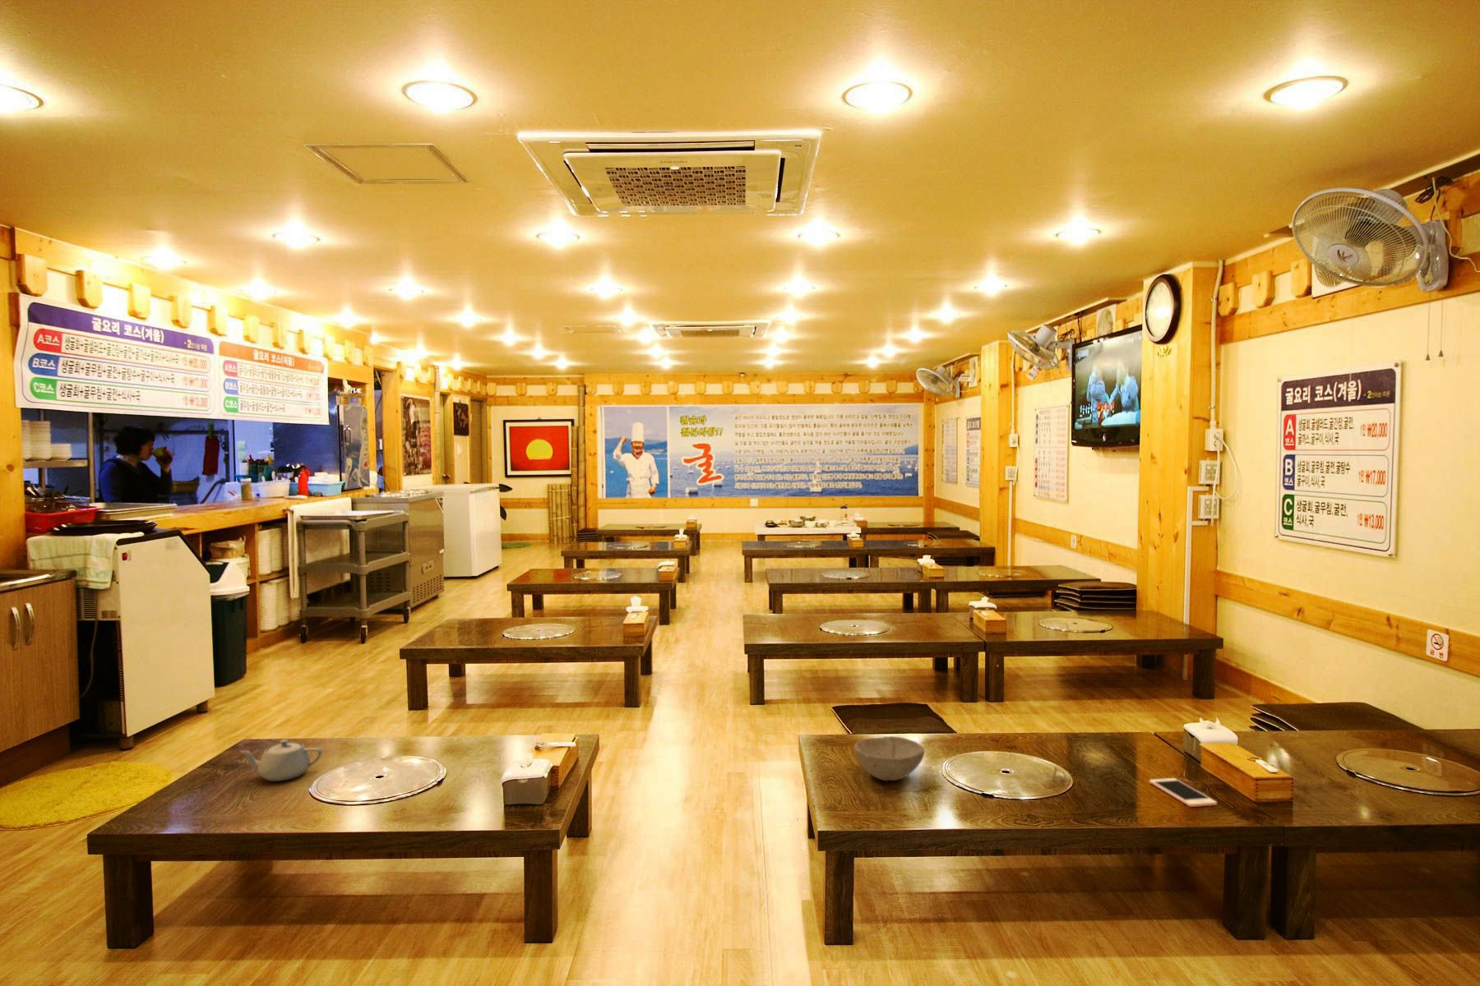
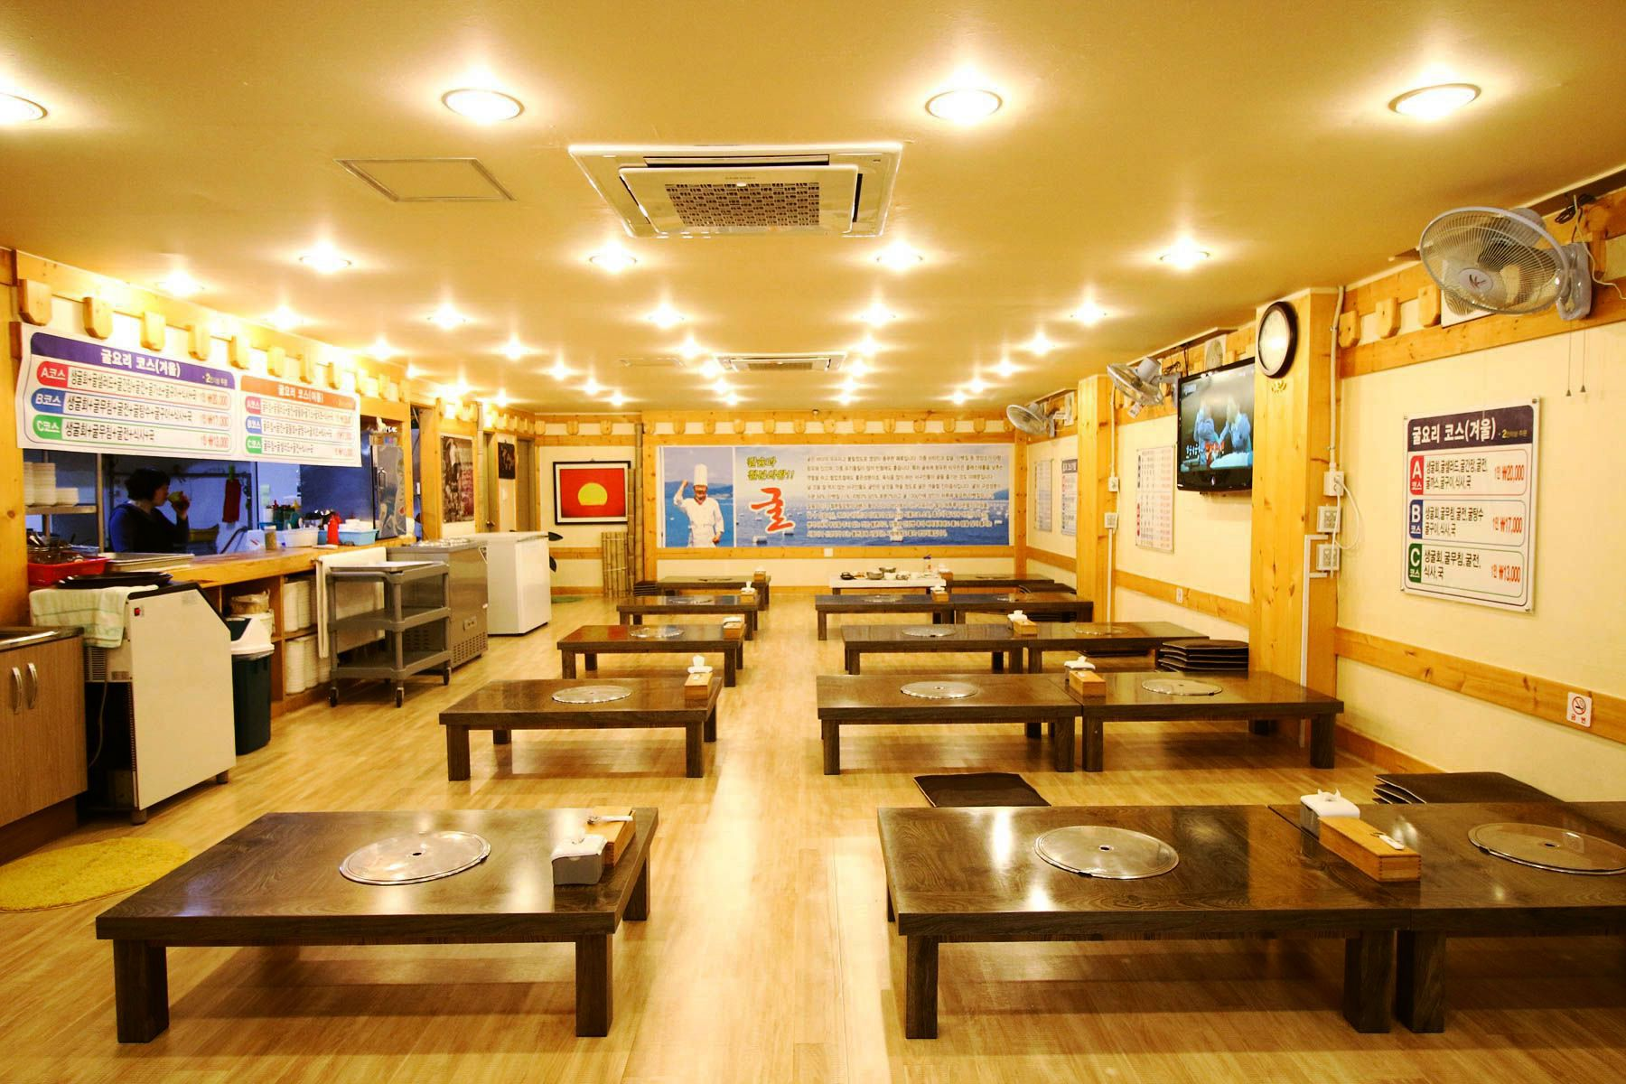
- teapot [239,738,323,782]
- bowl [853,735,925,781]
- cell phone [1149,777,1218,808]
